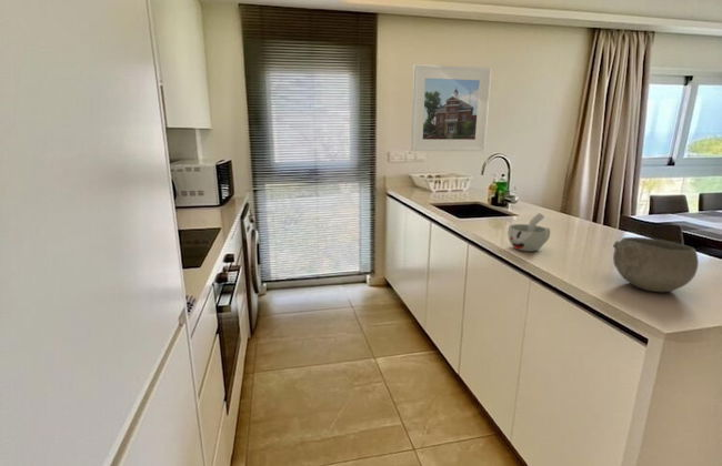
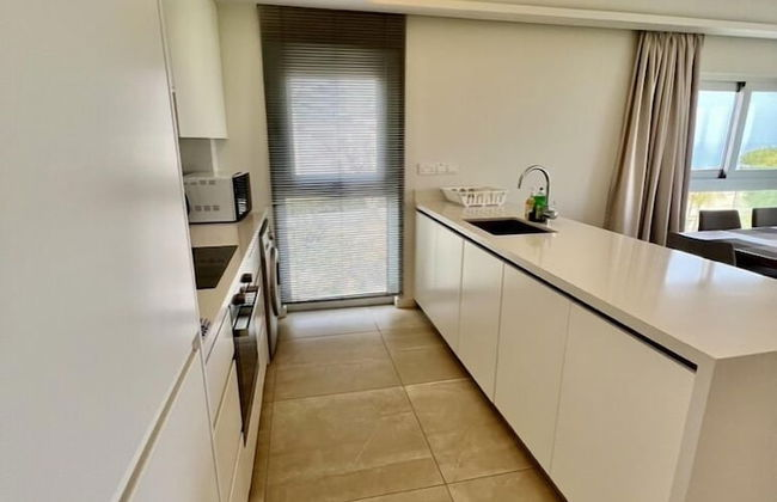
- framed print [410,63,492,152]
- bowl [612,236,700,293]
- cup [507,212,551,253]
